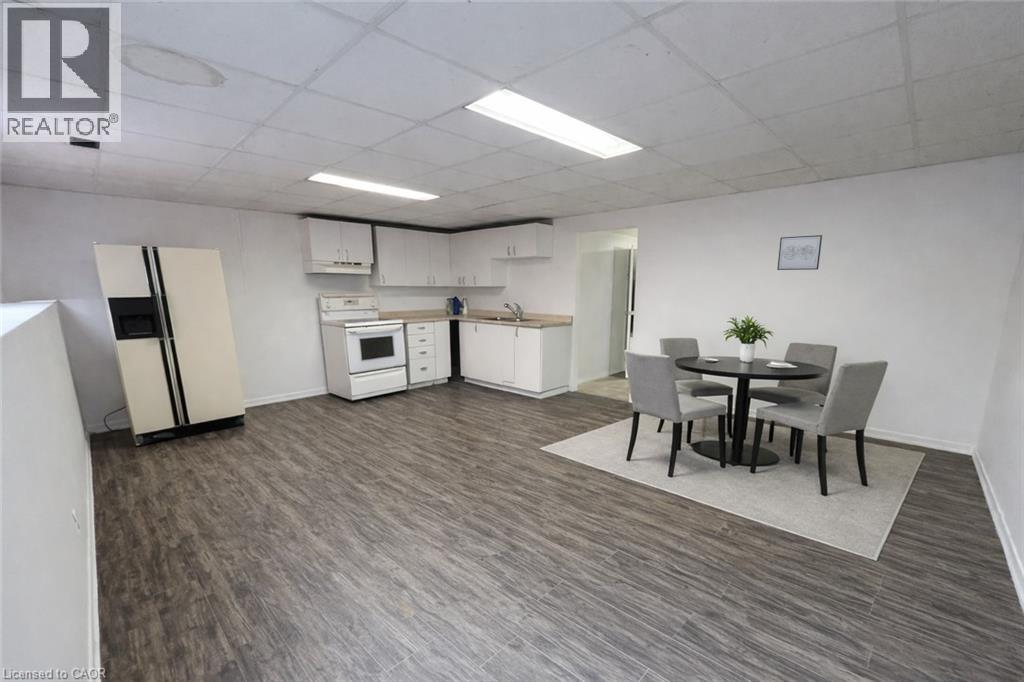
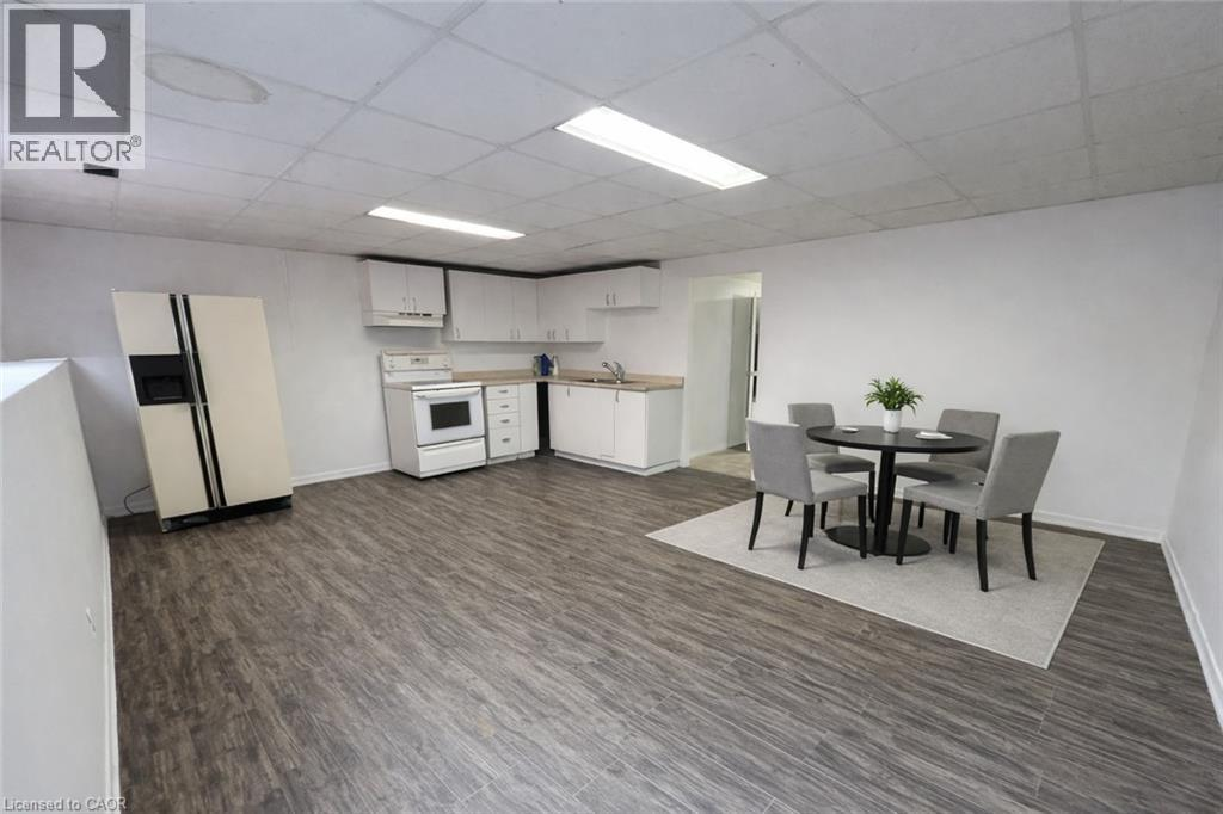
- wall art [776,234,823,271]
